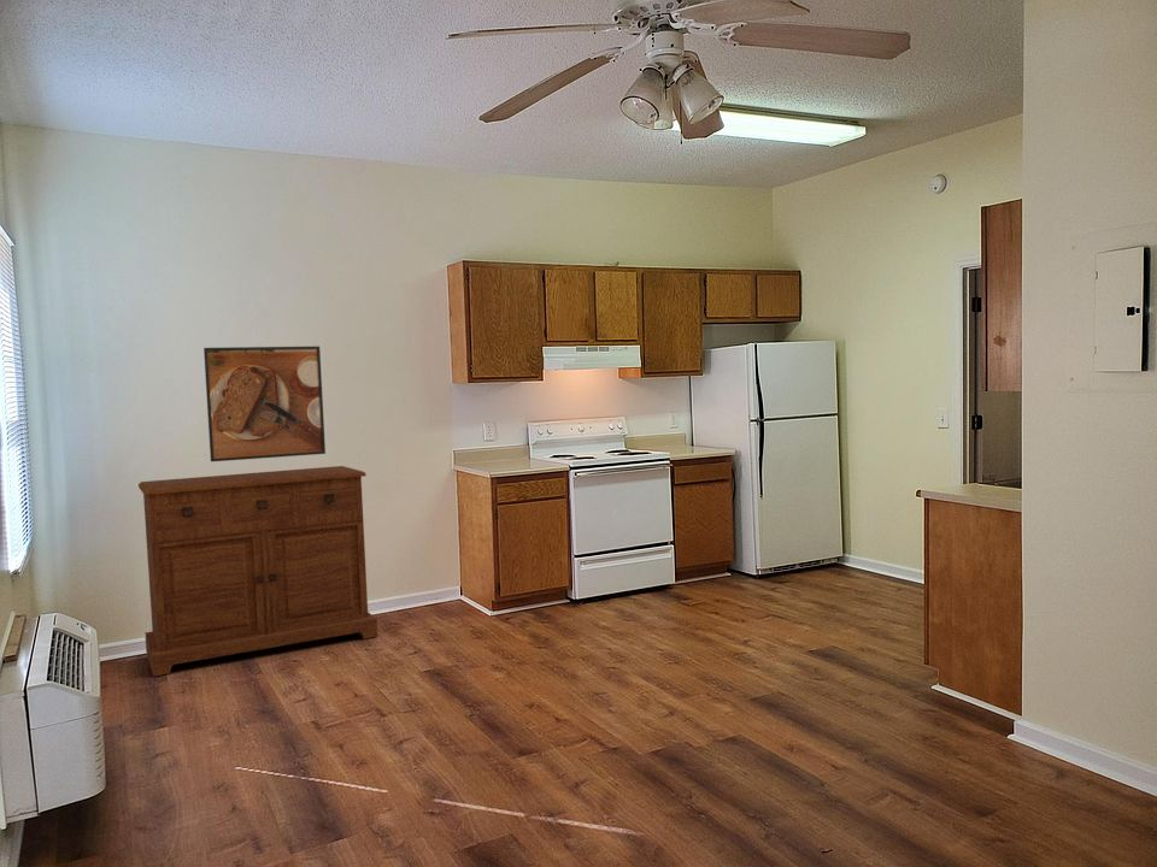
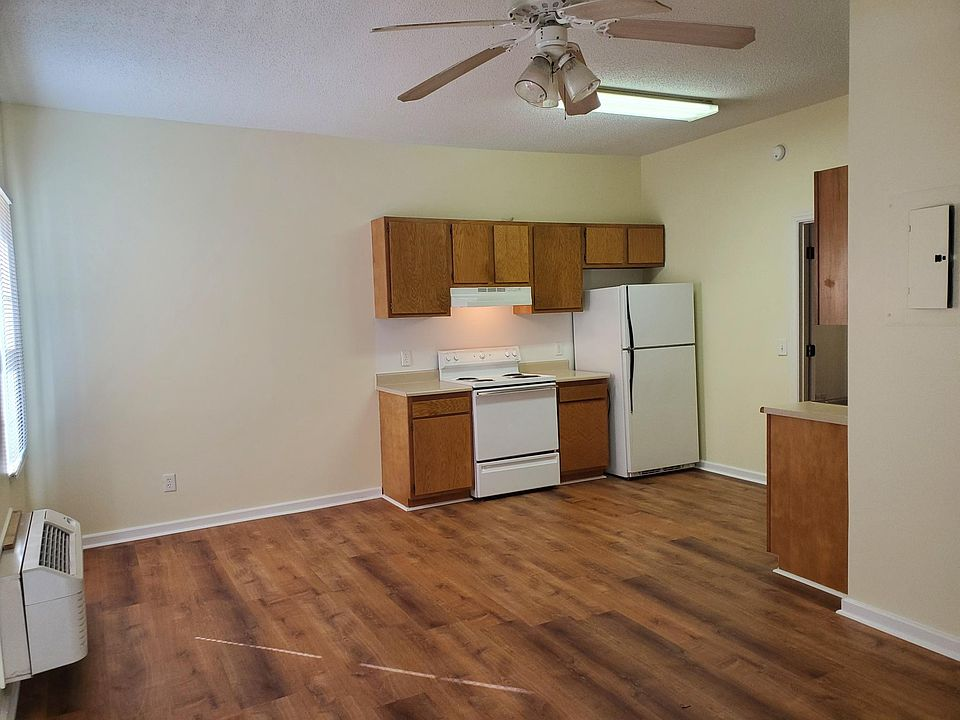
- sideboard [137,465,378,677]
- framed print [202,346,327,462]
